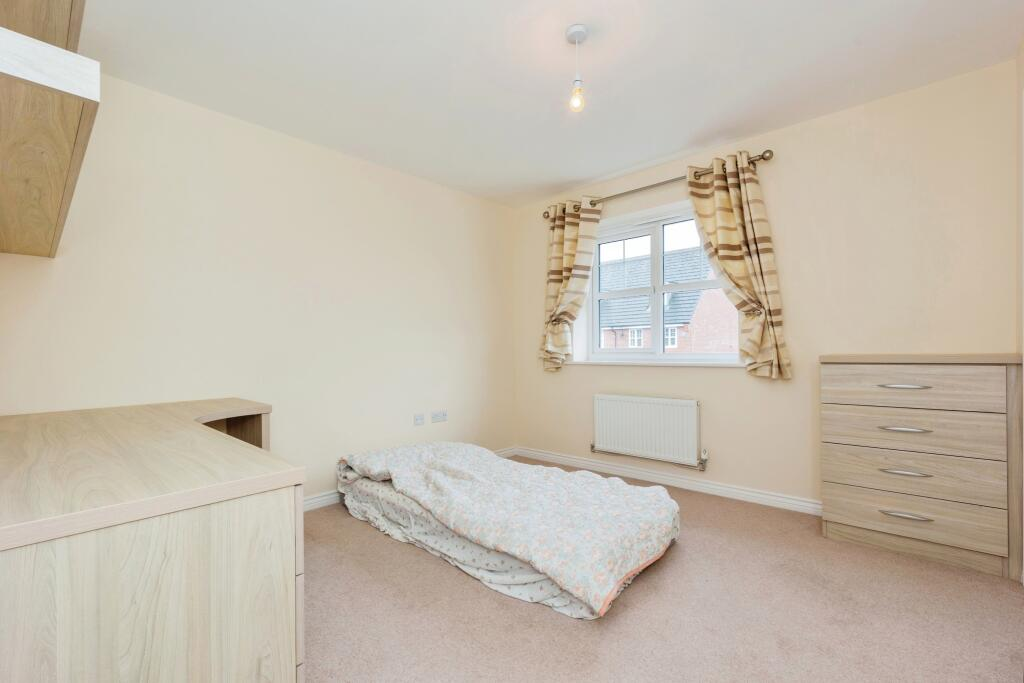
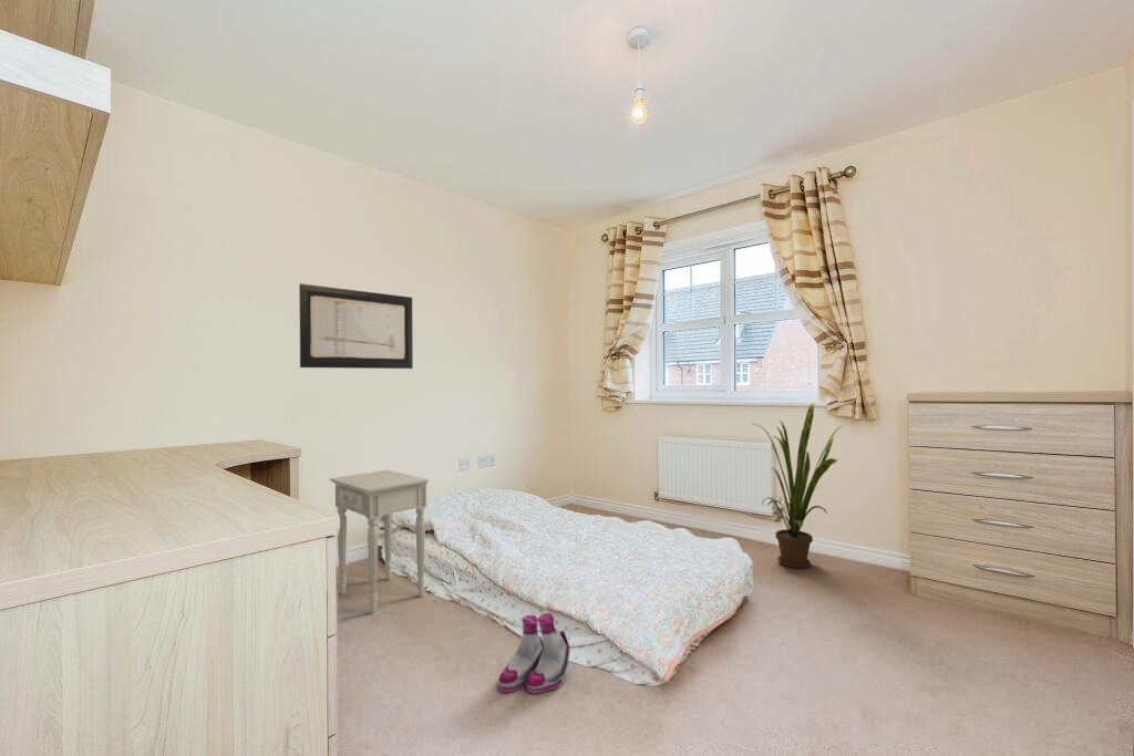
+ nightstand [329,469,430,615]
+ house plant [751,403,843,569]
+ wall art [298,282,414,370]
+ boots [497,612,571,694]
